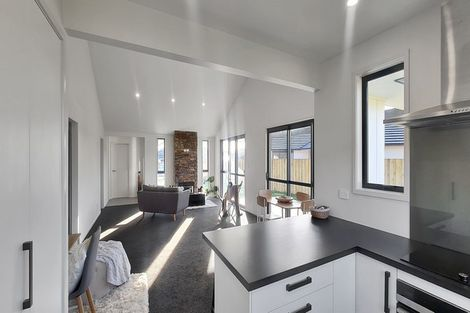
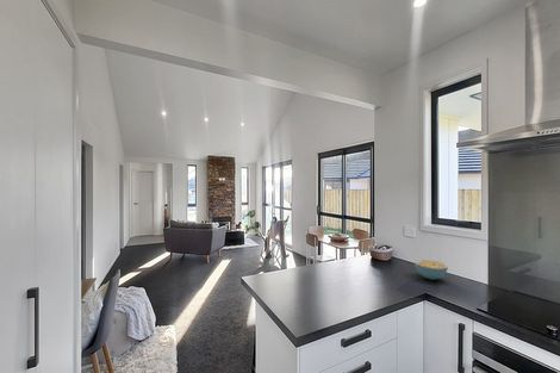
+ cereal bowl [413,259,449,281]
